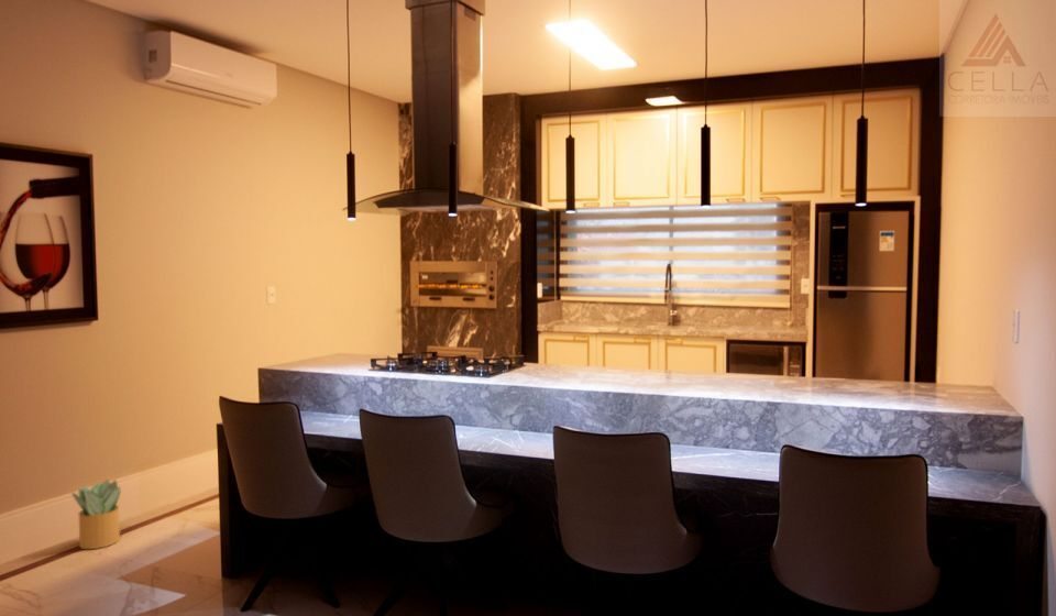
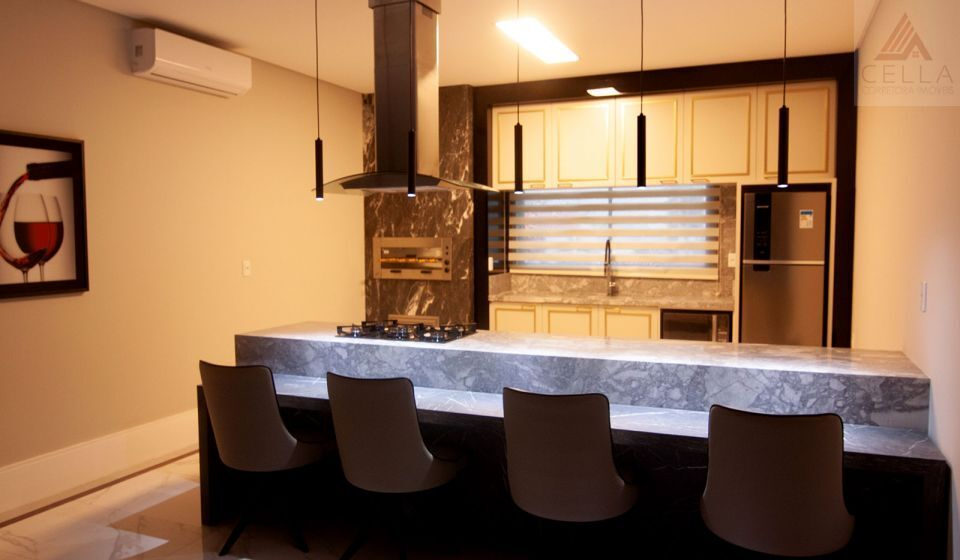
- potted plant [70,479,121,550]
